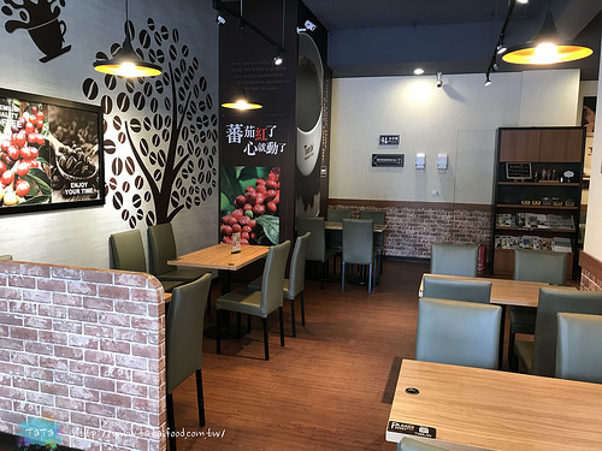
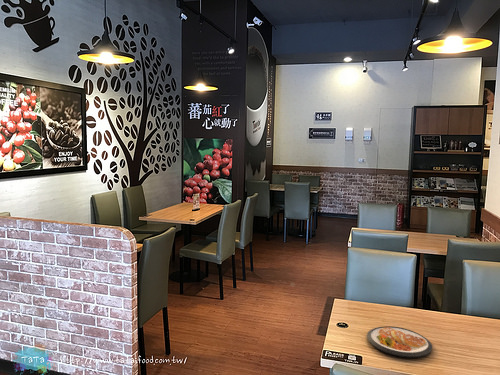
+ dish [366,325,433,358]
